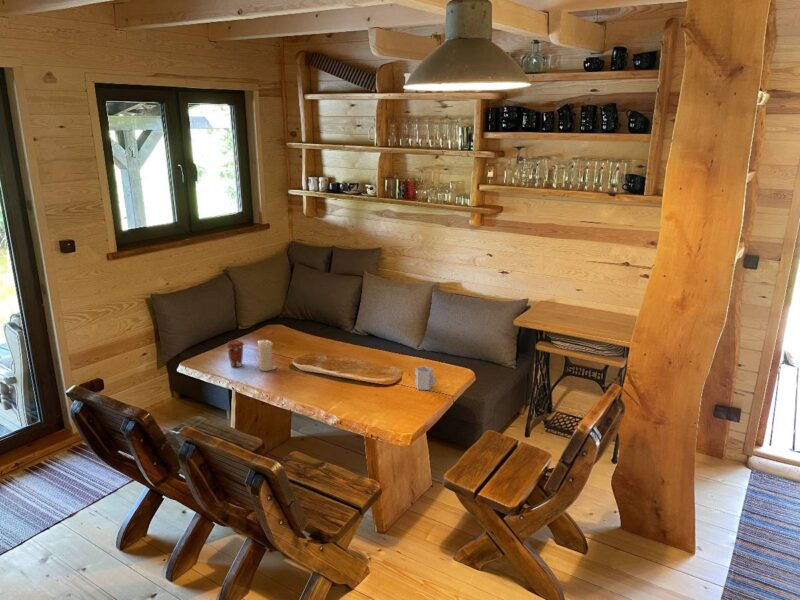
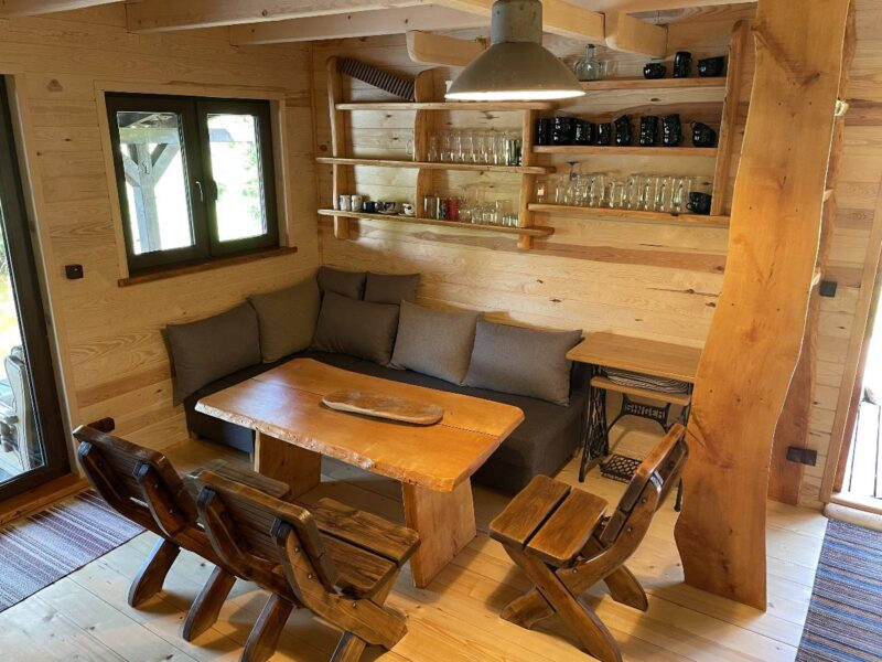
- cup [414,365,437,391]
- candle [257,338,278,372]
- coffee cup [225,339,245,368]
